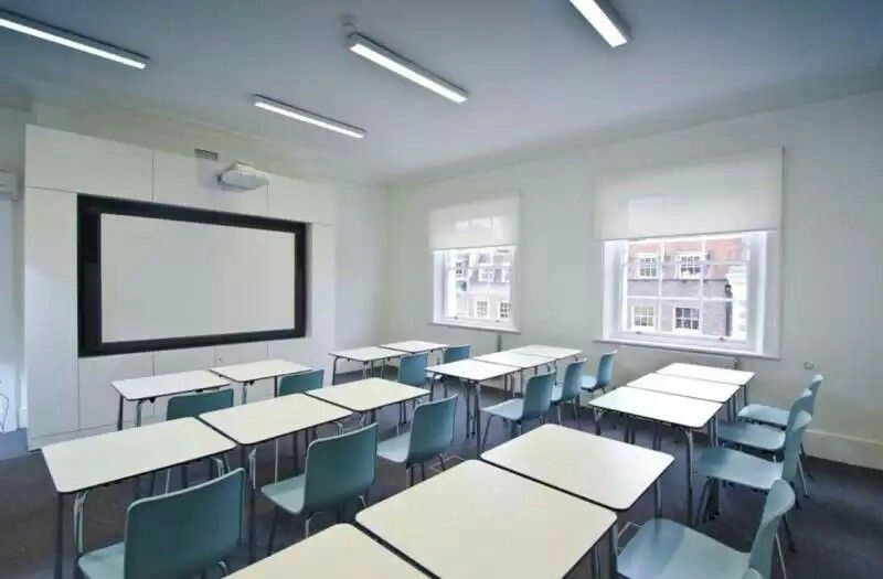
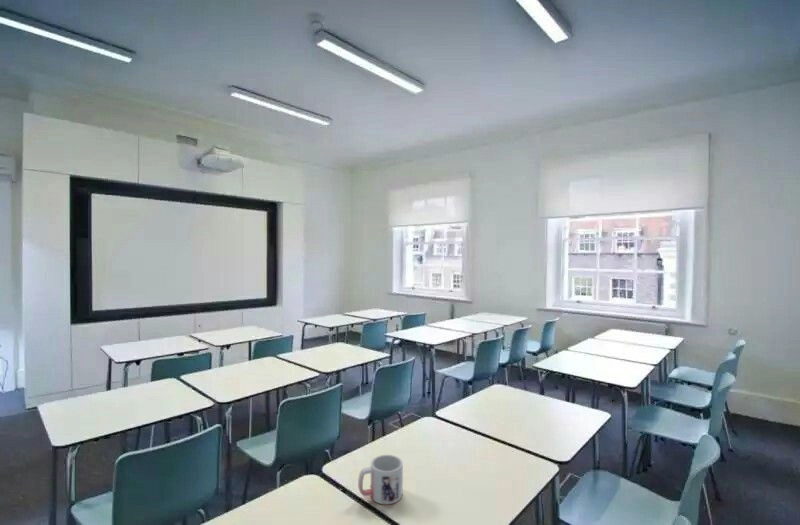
+ mug [357,454,404,506]
